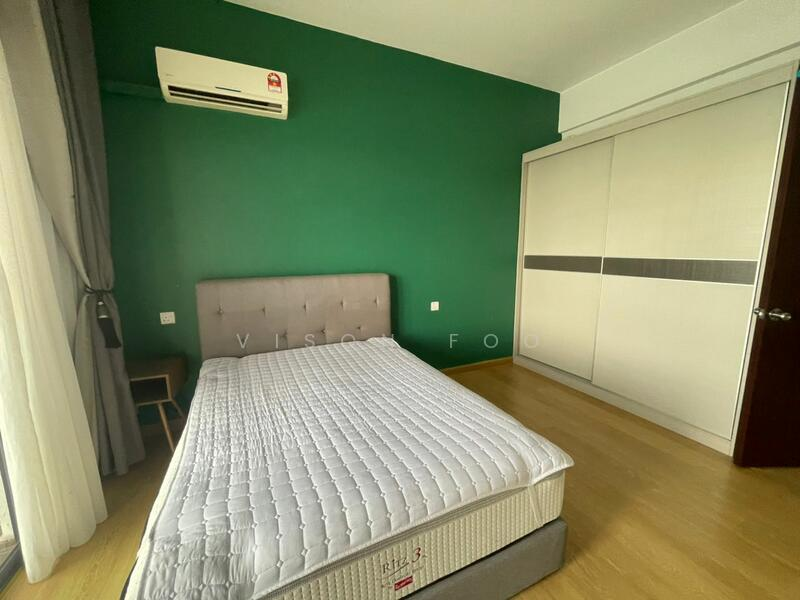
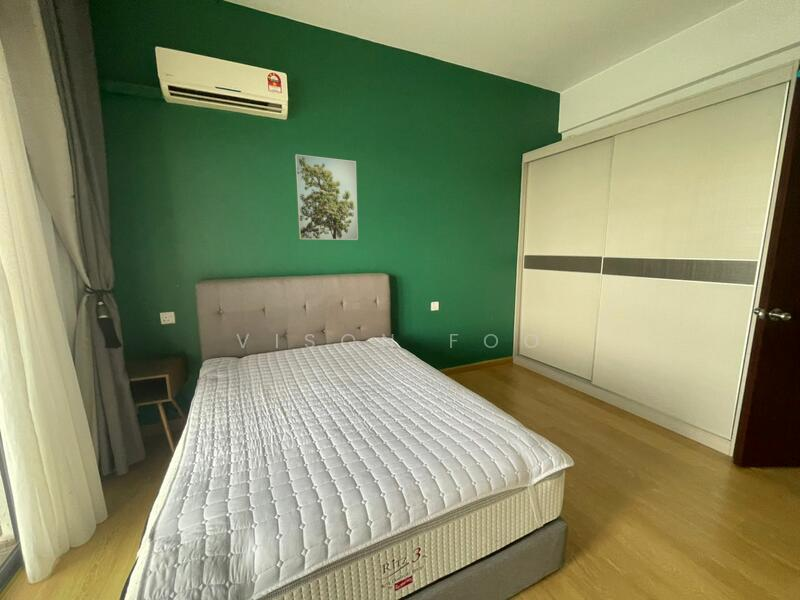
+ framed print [294,153,359,241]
